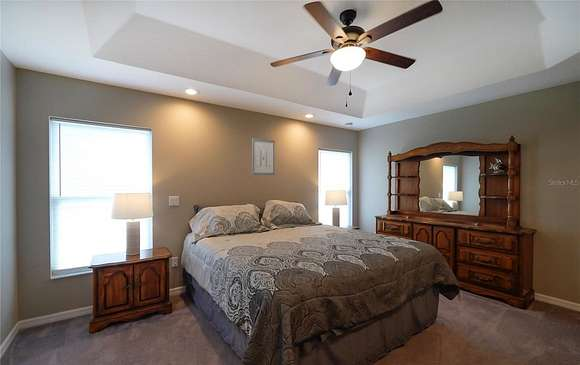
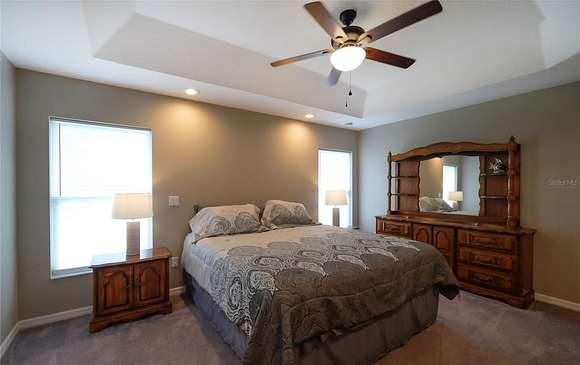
- wall art [251,137,275,176]
